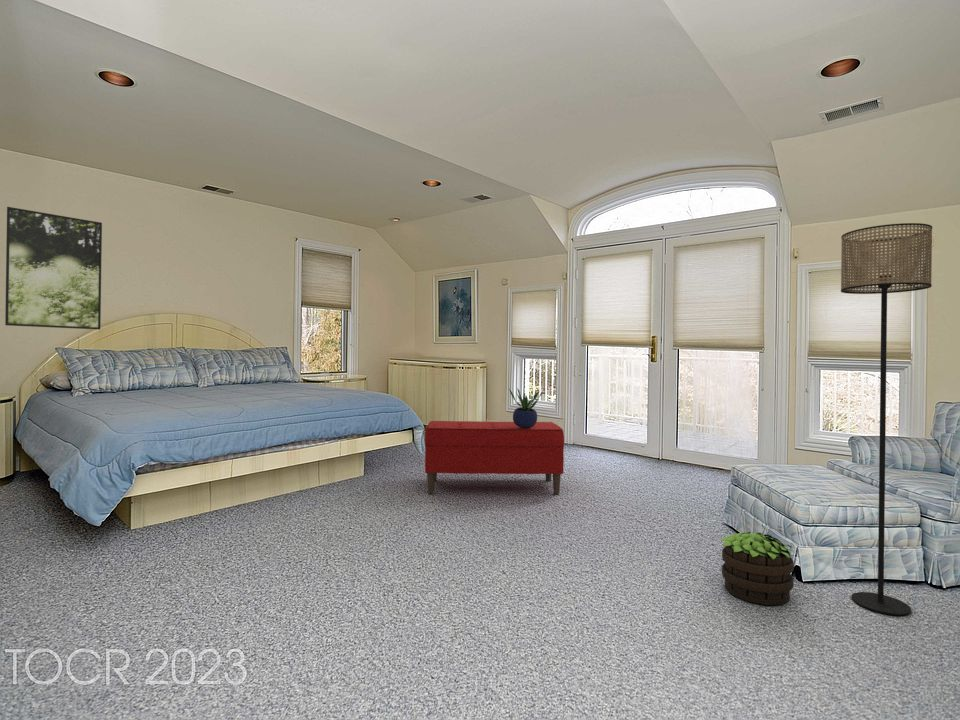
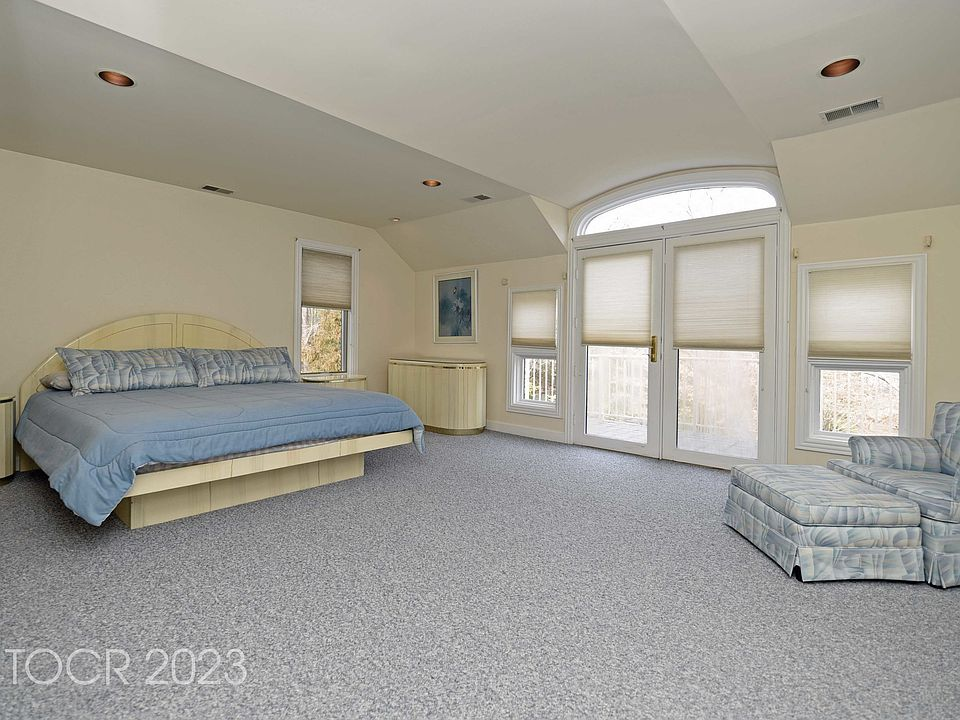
- floor lamp [840,222,933,616]
- bench [424,420,565,495]
- potted plant [508,387,544,428]
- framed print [4,206,103,331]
- potted plant [720,531,796,606]
